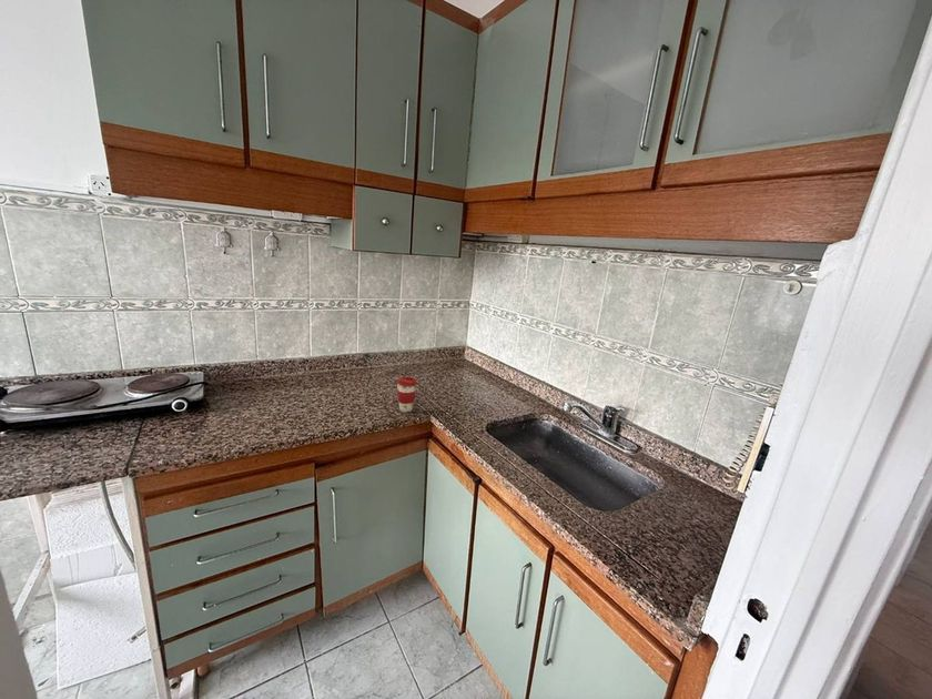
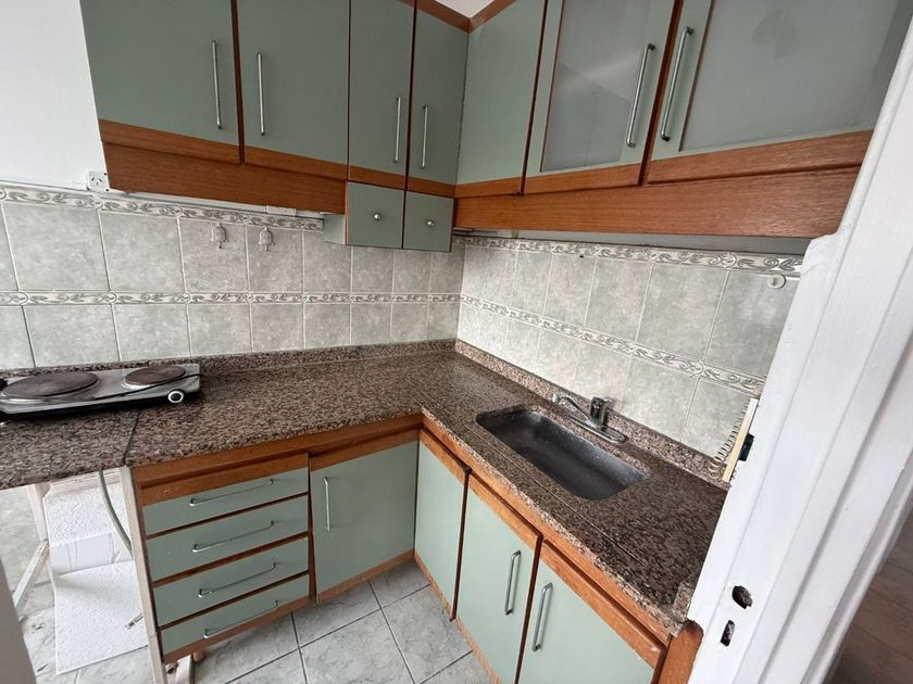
- coffee cup [396,376,418,414]
